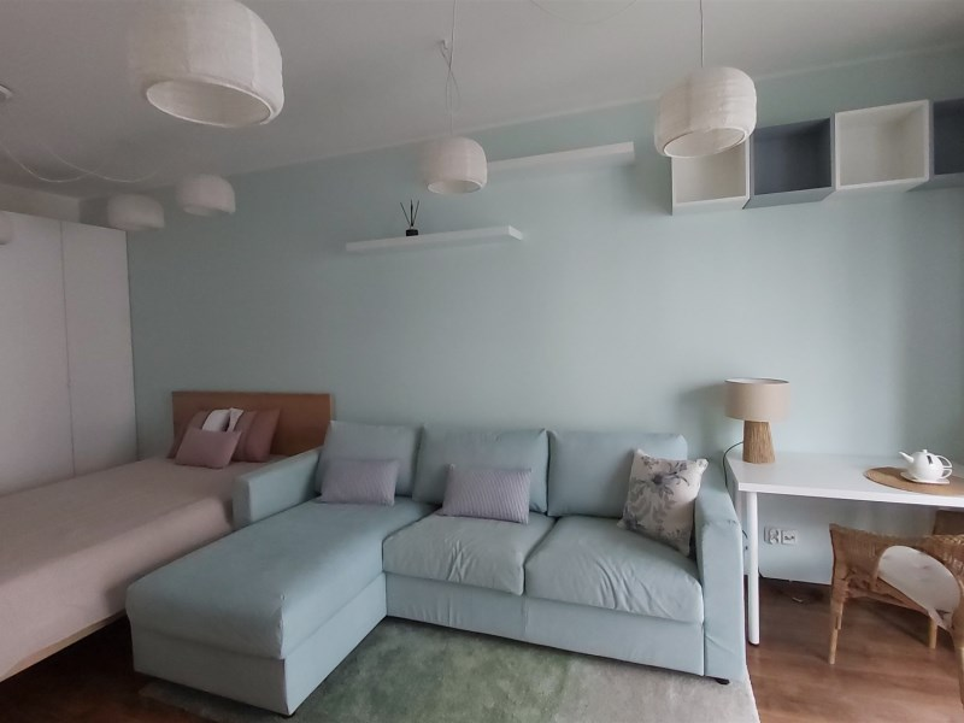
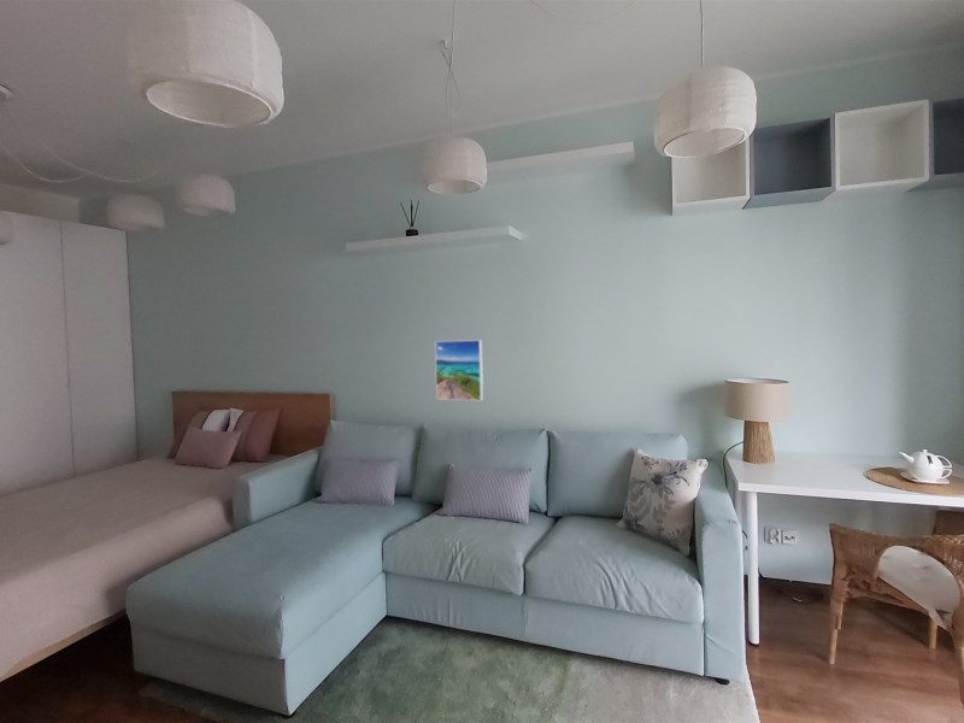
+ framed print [434,339,484,401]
